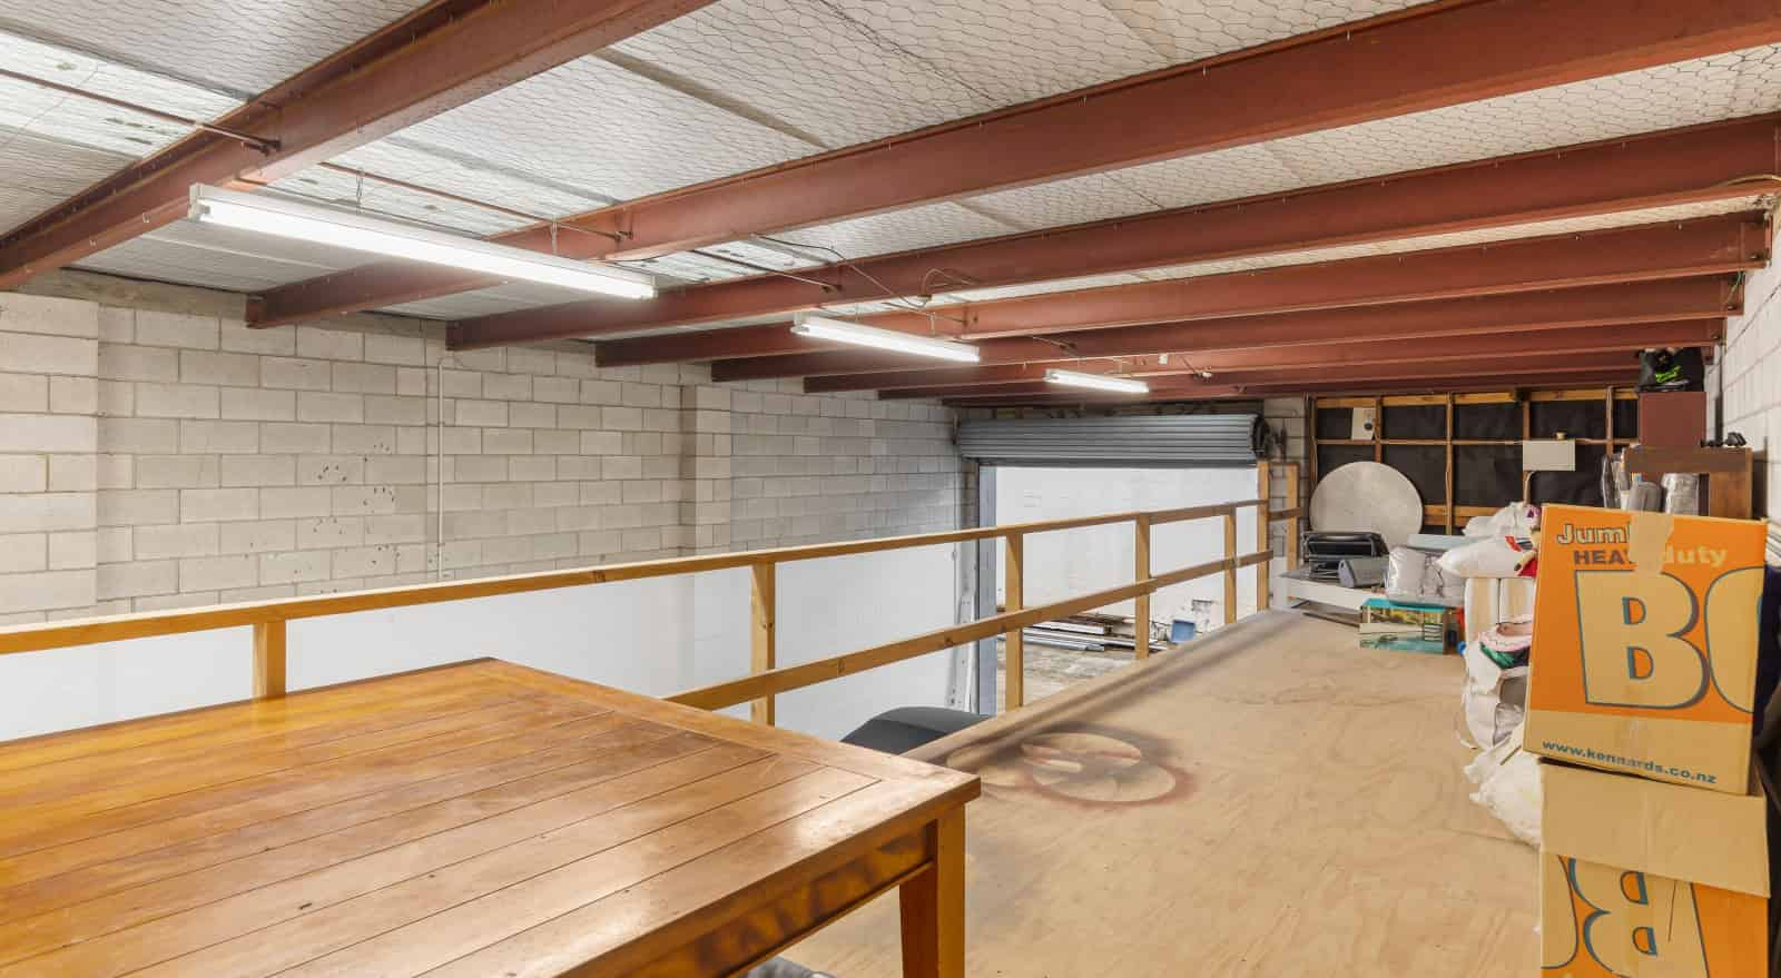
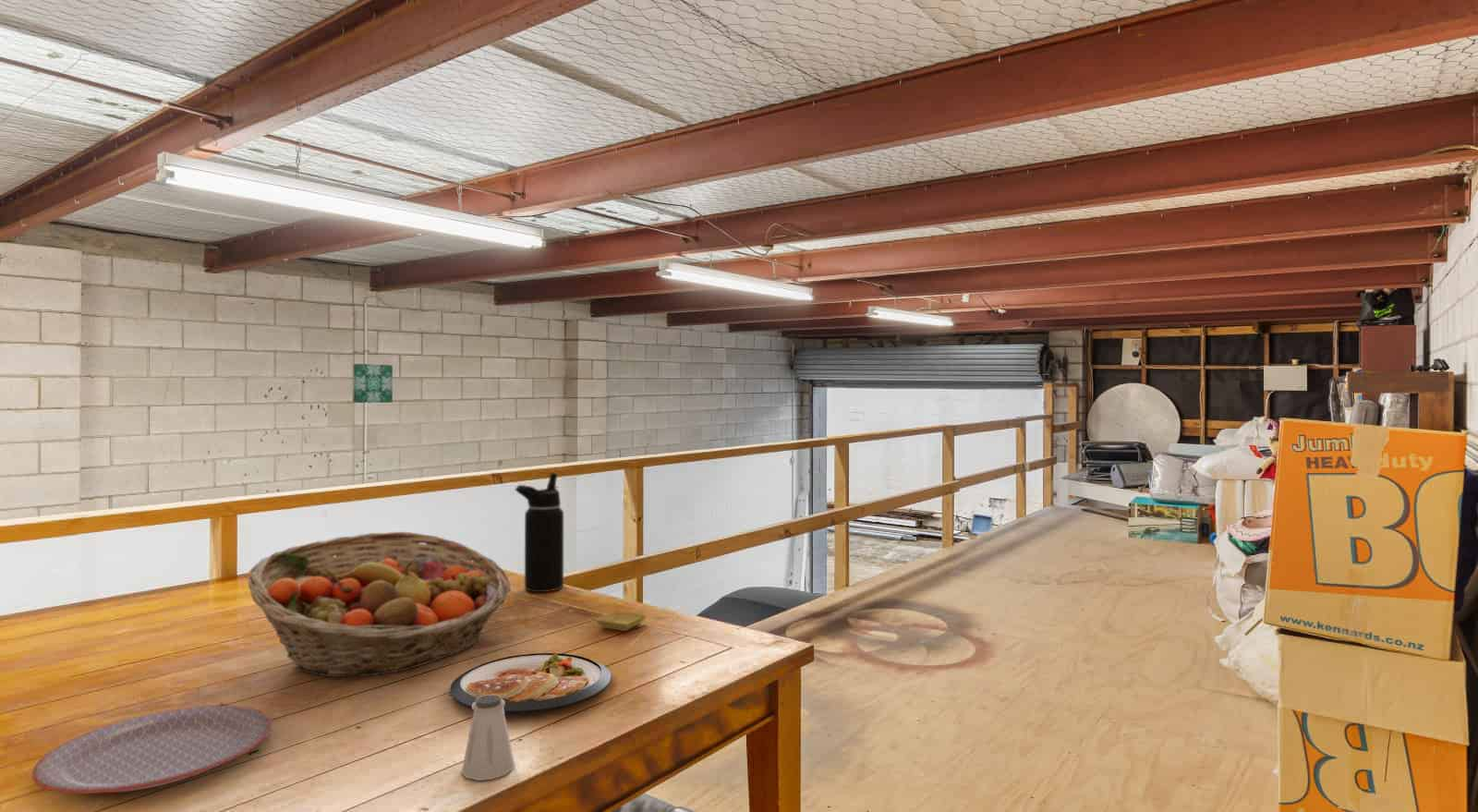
+ fruit basket [247,531,512,678]
+ water bottle [515,472,564,593]
+ saucer [594,610,648,632]
+ wall art [352,363,394,404]
+ plate [31,705,273,794]
+ saltshaker [460,694,515,782]
+ dish [449,652,612,715]
